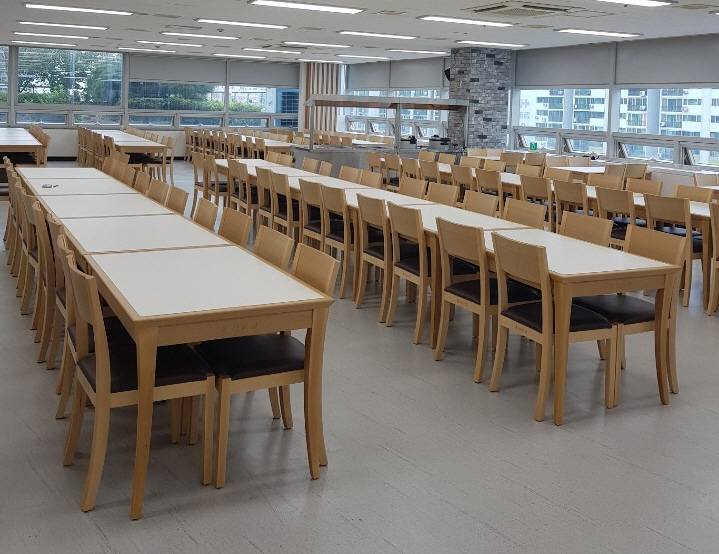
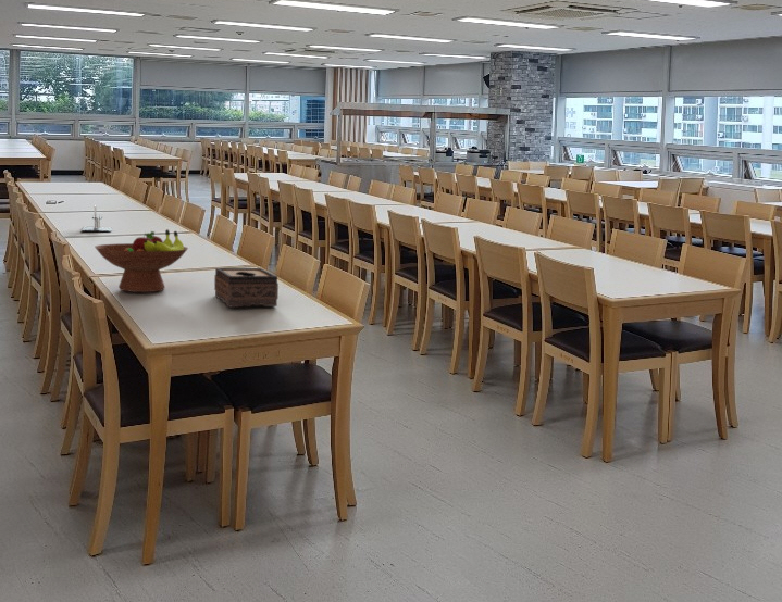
+ fruit bowl [94,228,189,293]
+ tissue box [213,267,280,308]
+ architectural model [80,204,113,231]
